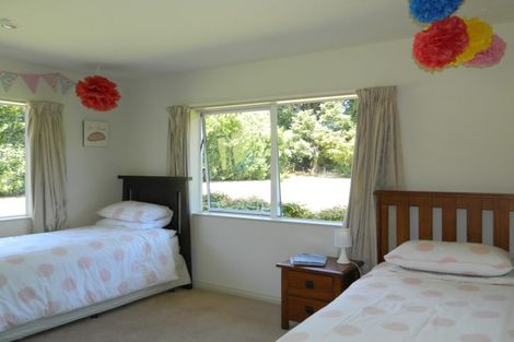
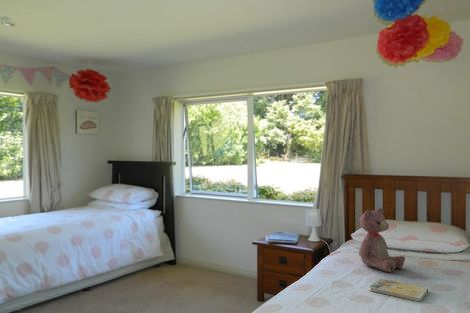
+ teddy bear [358,207,406,274]
+ book [368,278,429,303]
